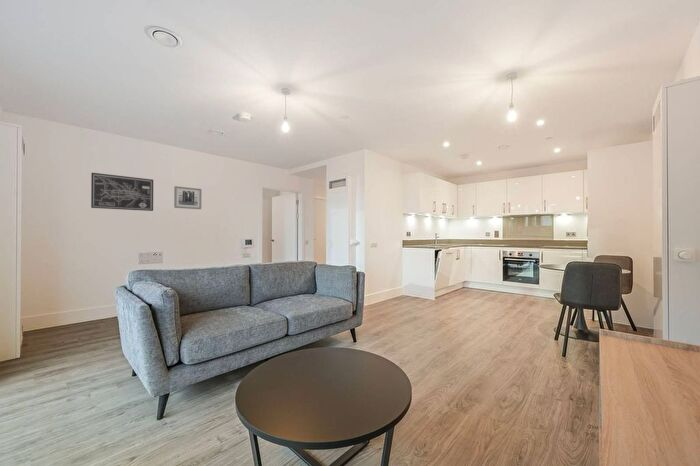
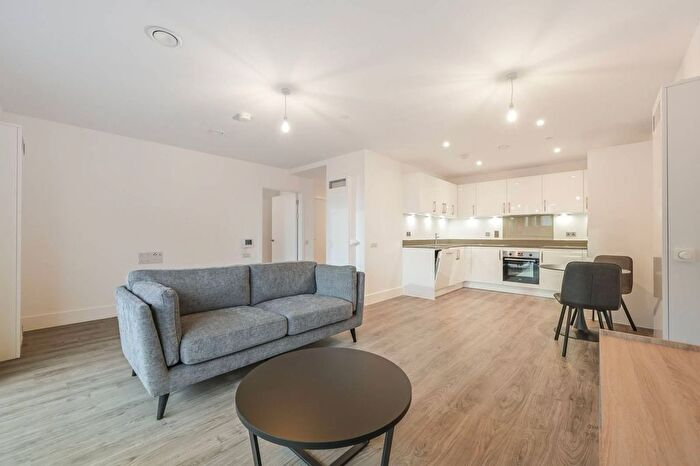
- wall art [173,185,202,210]
- wall art [90,172,154,212]
